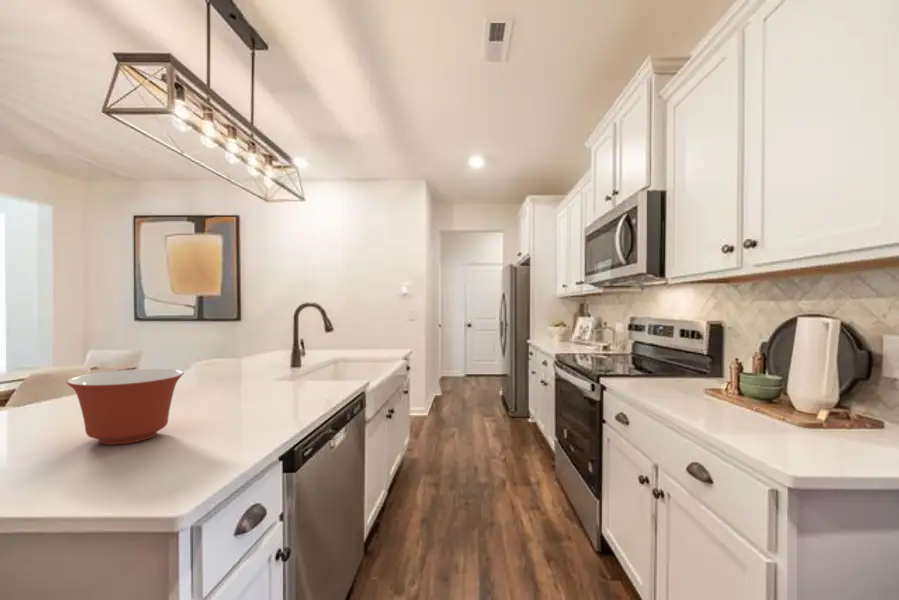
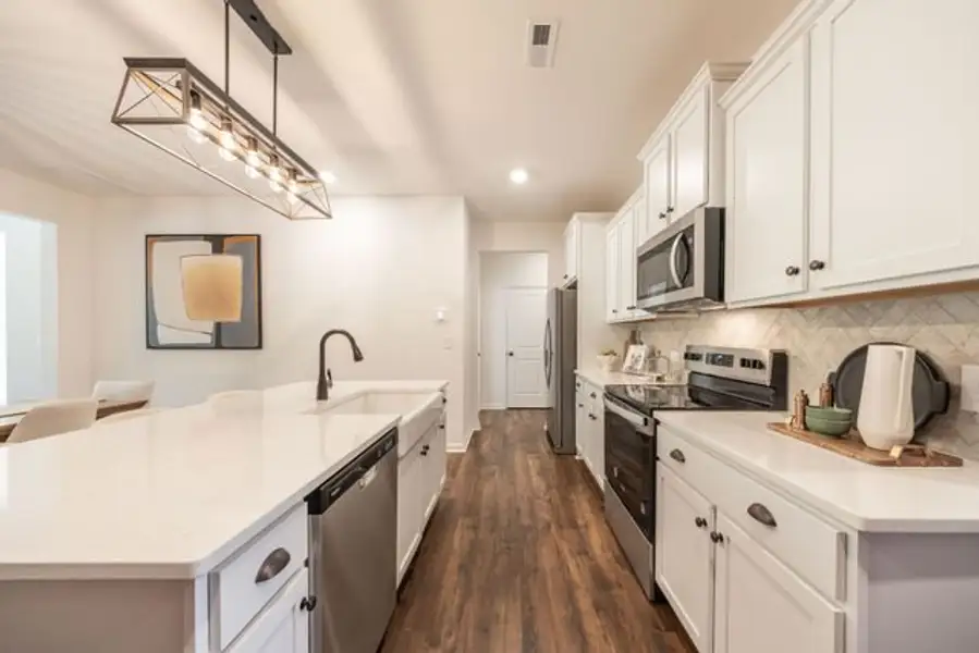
- mixing bowl [65,368,185,446]
